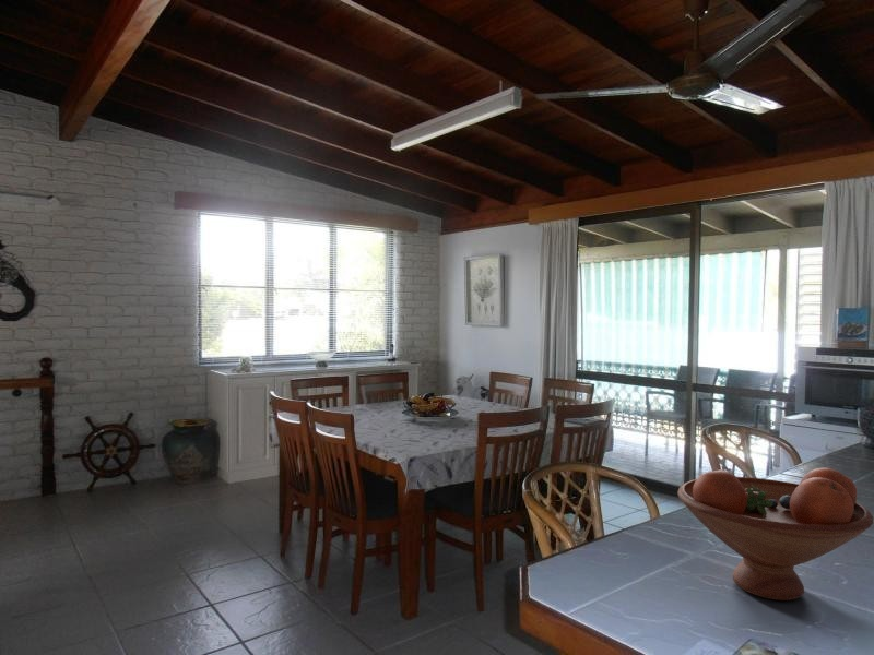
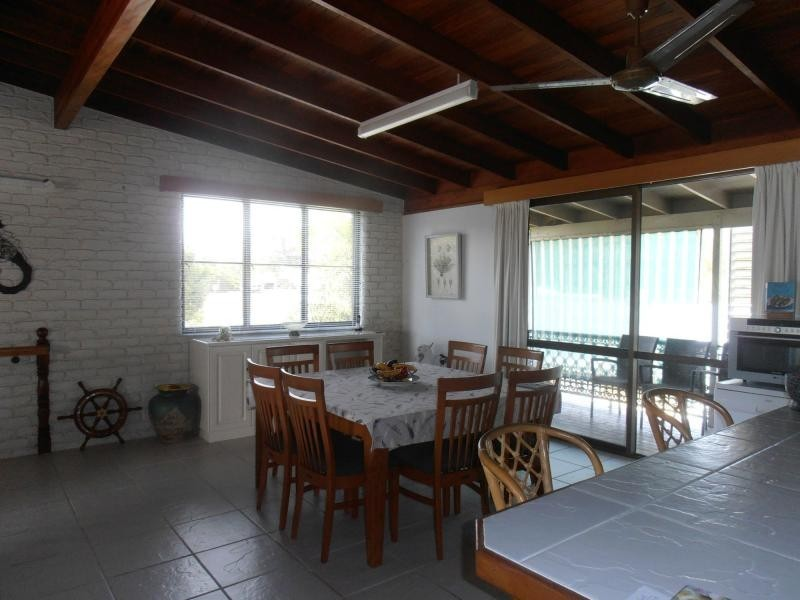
- fruit bowl [676,467,874,602]
